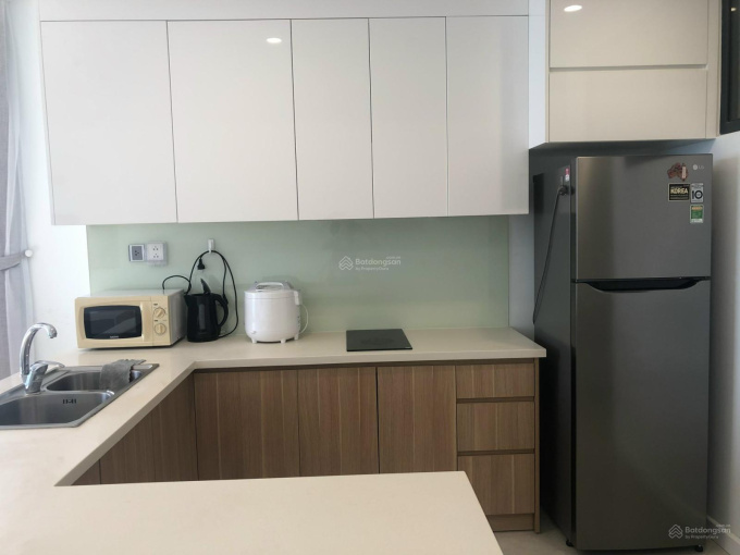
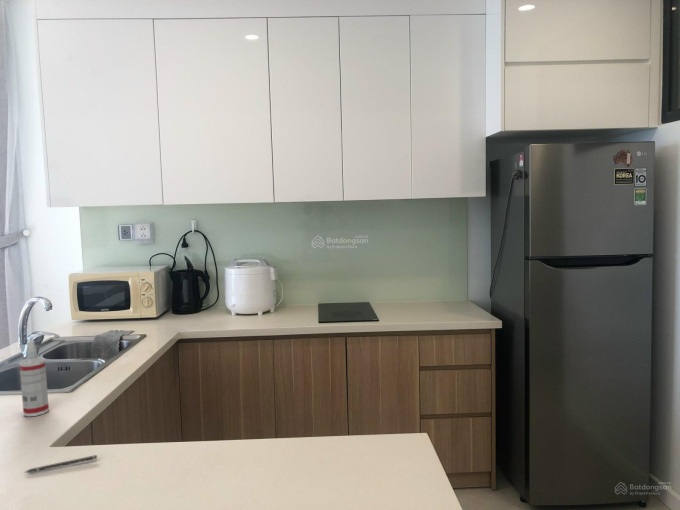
+ spray bottle [18,340,50,417]
+ pen [24,454,98,474]
